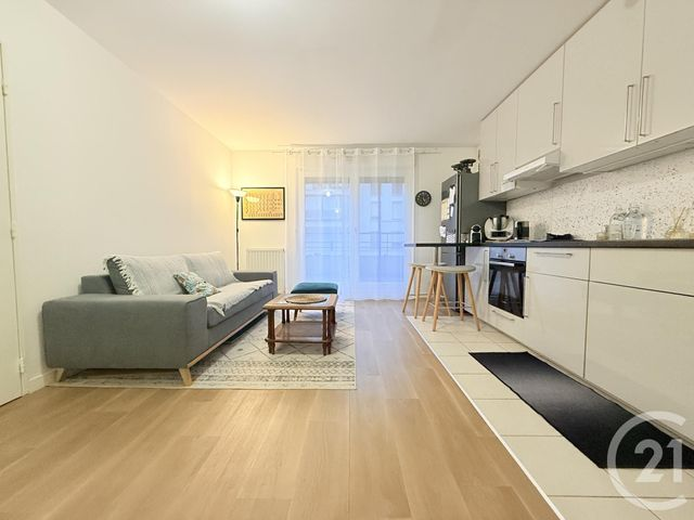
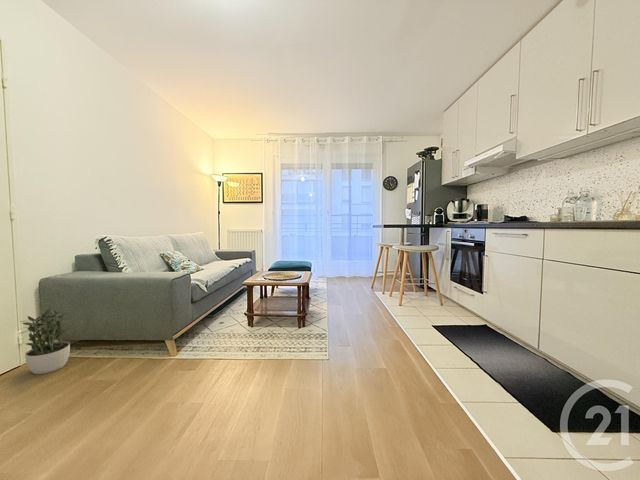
+ potted plant [19,308,71,375]
